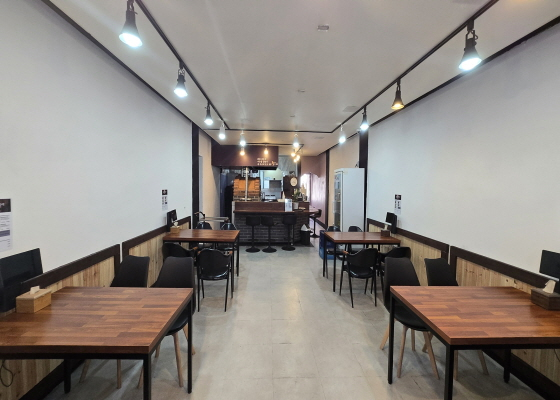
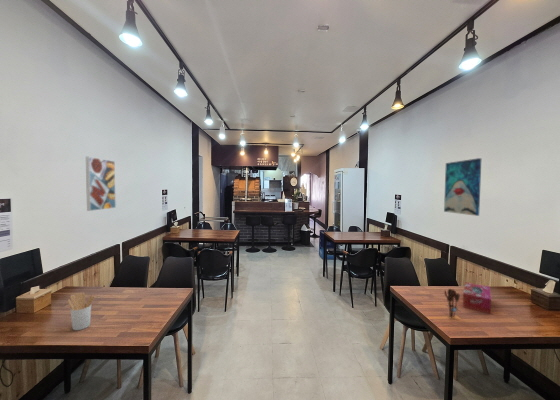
+ tissue box [462,281,492,314]
+ utensil holder [67,292,96,331]
+ wall art [443,157,482,217]
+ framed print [85,156,117,212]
+ utensil holder [443,288,461,319]
